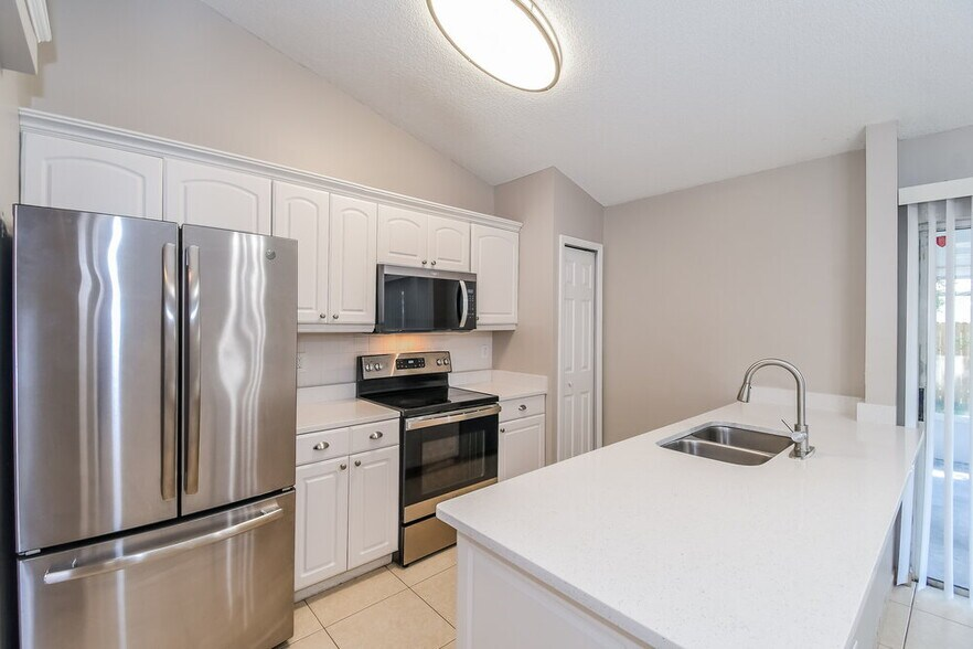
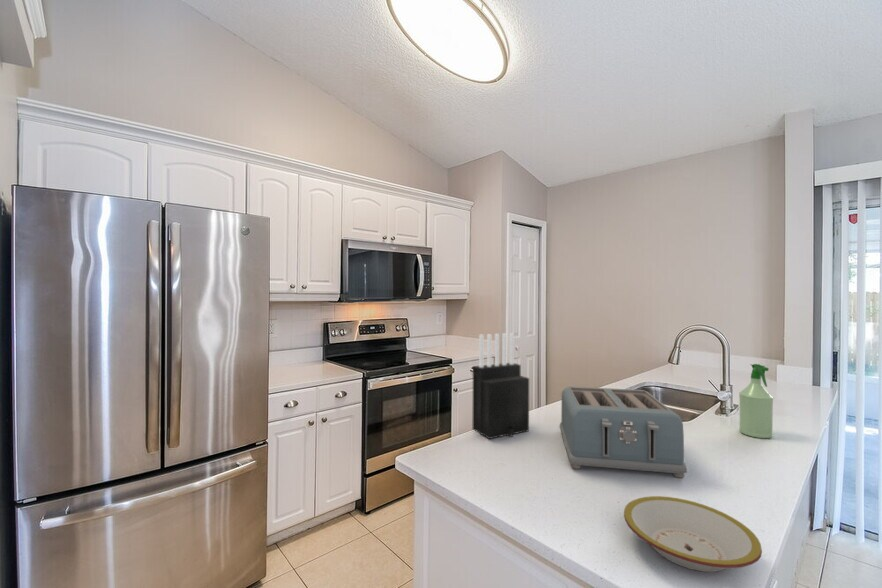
+ spray bottle [738,363,774,439]
+ knife block [471,332,530,440]
+ toaster [559,386,688,479]
+ bowl [623,495,763,573]
